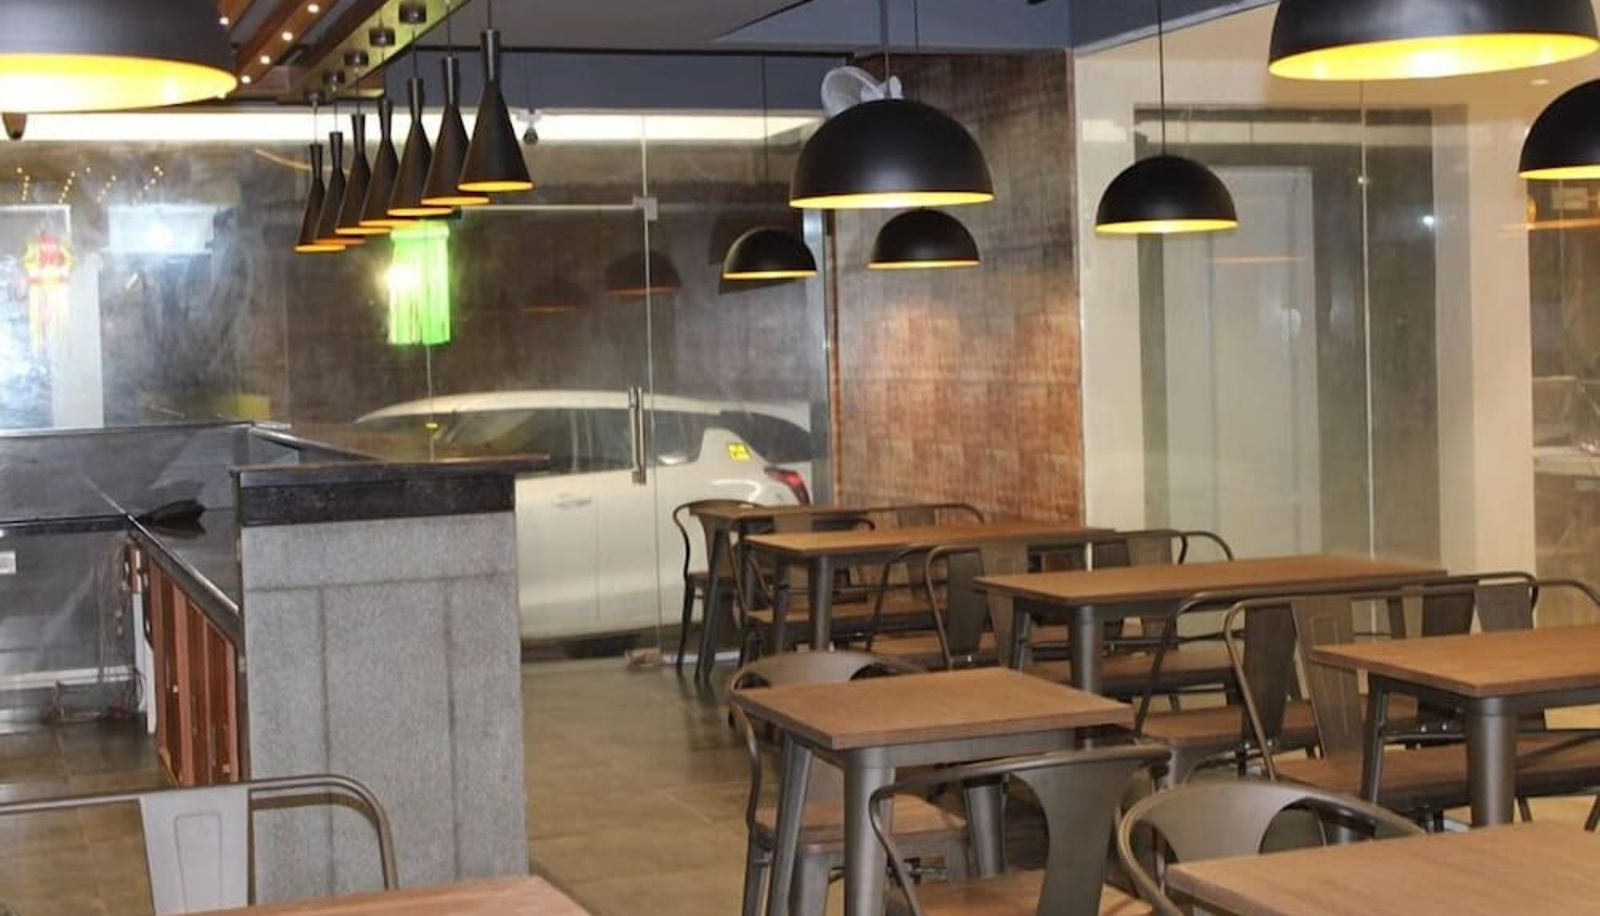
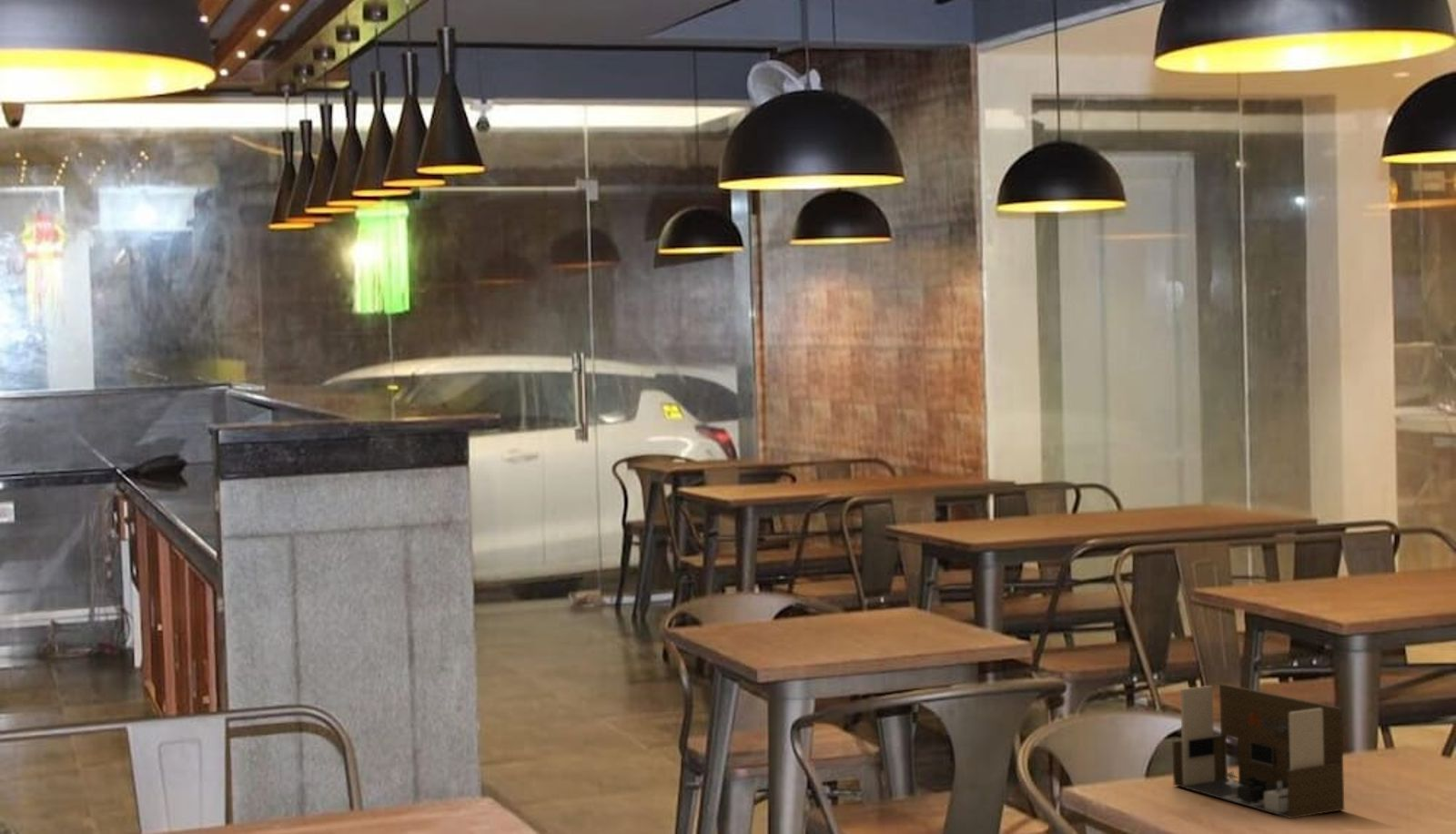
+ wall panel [1171,683,1345,819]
